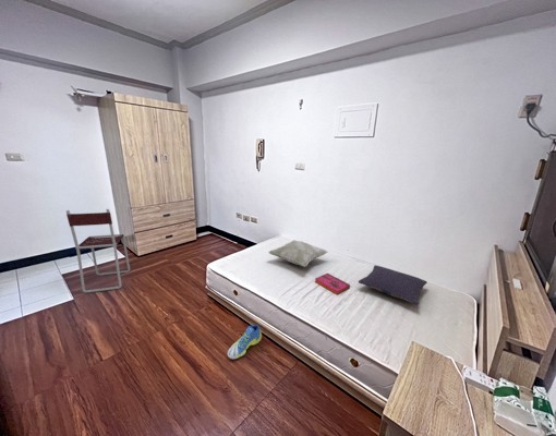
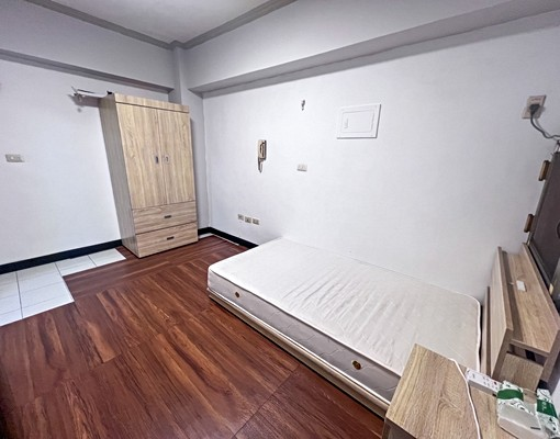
- decorative pillow [267,239,329,268]
- chair [65,208,131,294]
- pillow [358,264,428,305]
- sneaker [227,324,263,360]
- hardback book [314,272,351,295]
